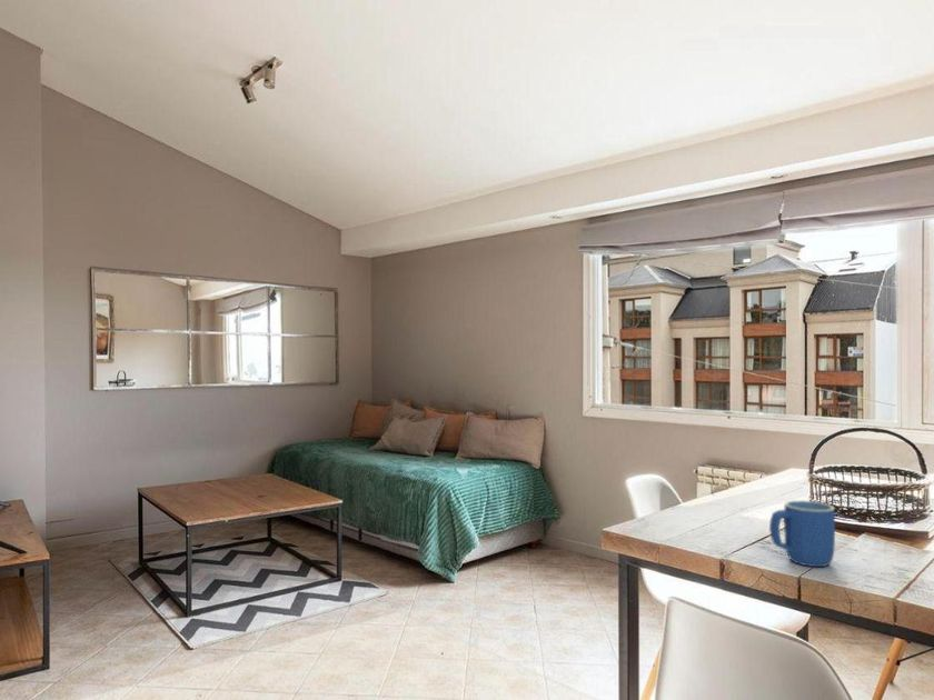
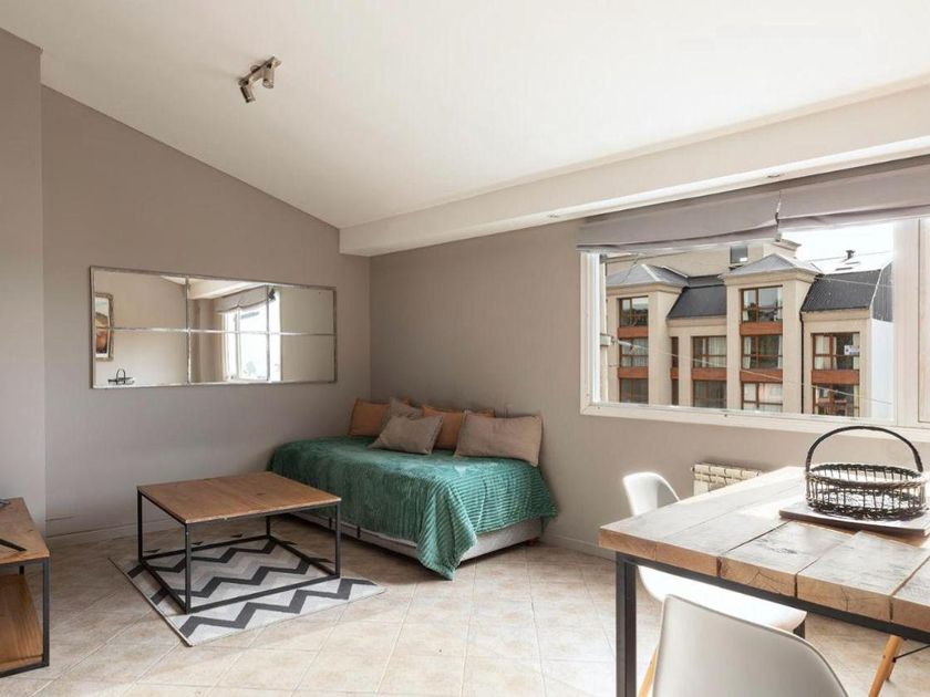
- mug [768,499,836,568]
